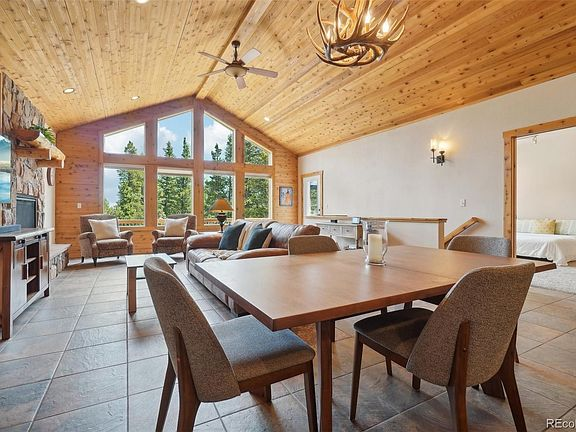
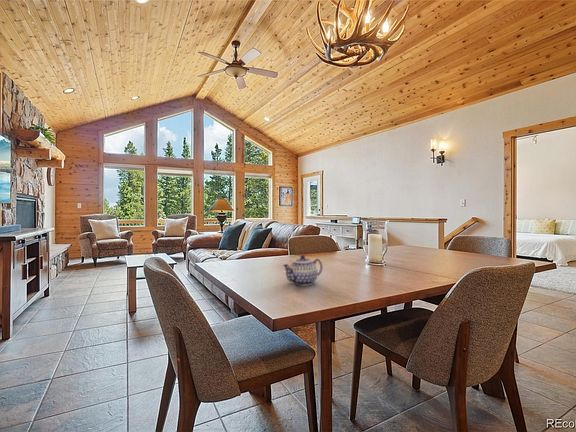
+ teapot [282,254,324,287]
